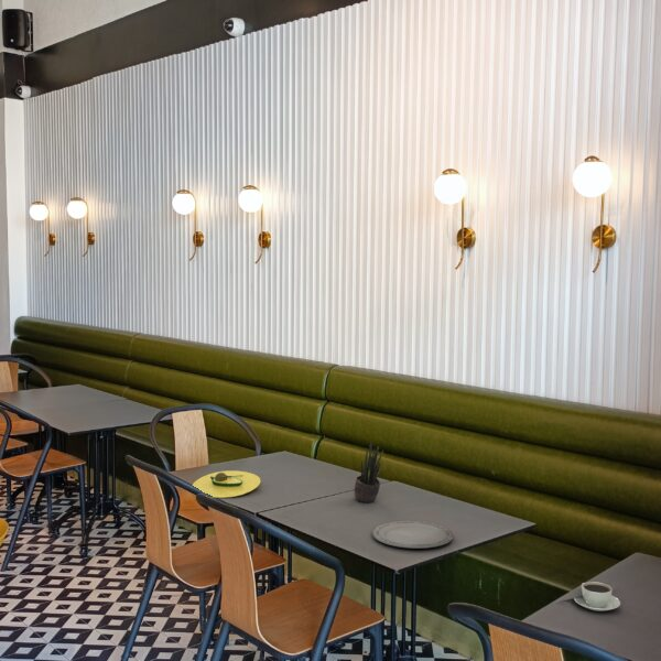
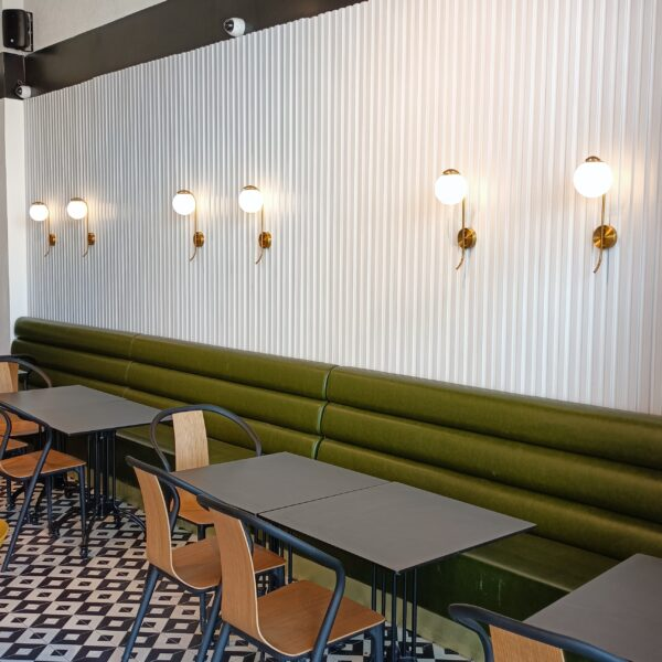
- potted plant [354,440,384,503]
- coffee cup [573,581,621,613]
- plate [371,520,454,550]
- avocado [192,469,261,499]
